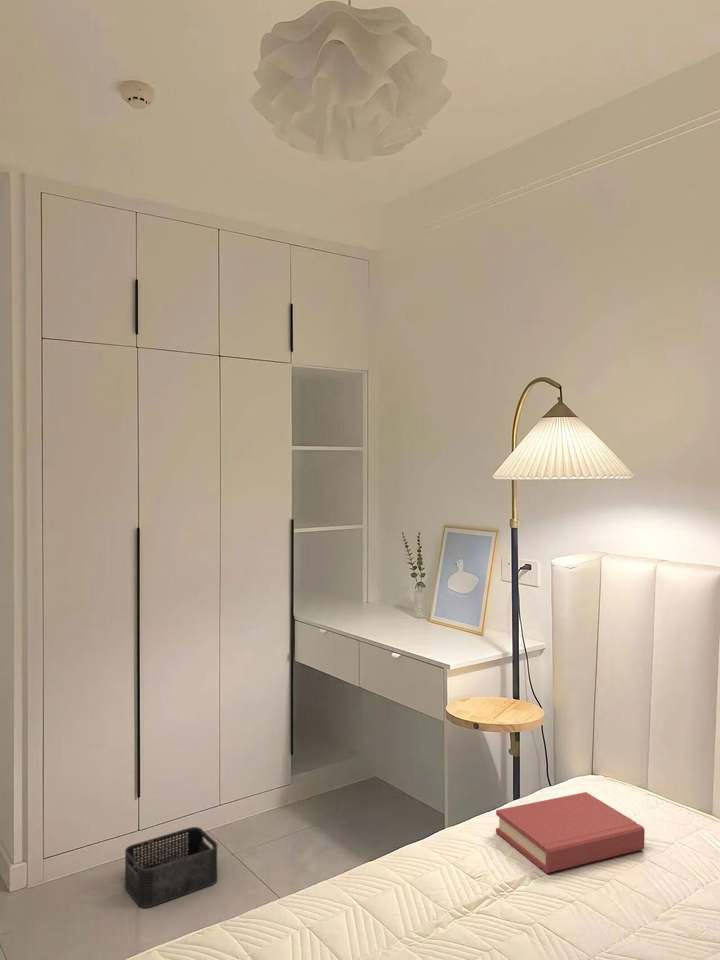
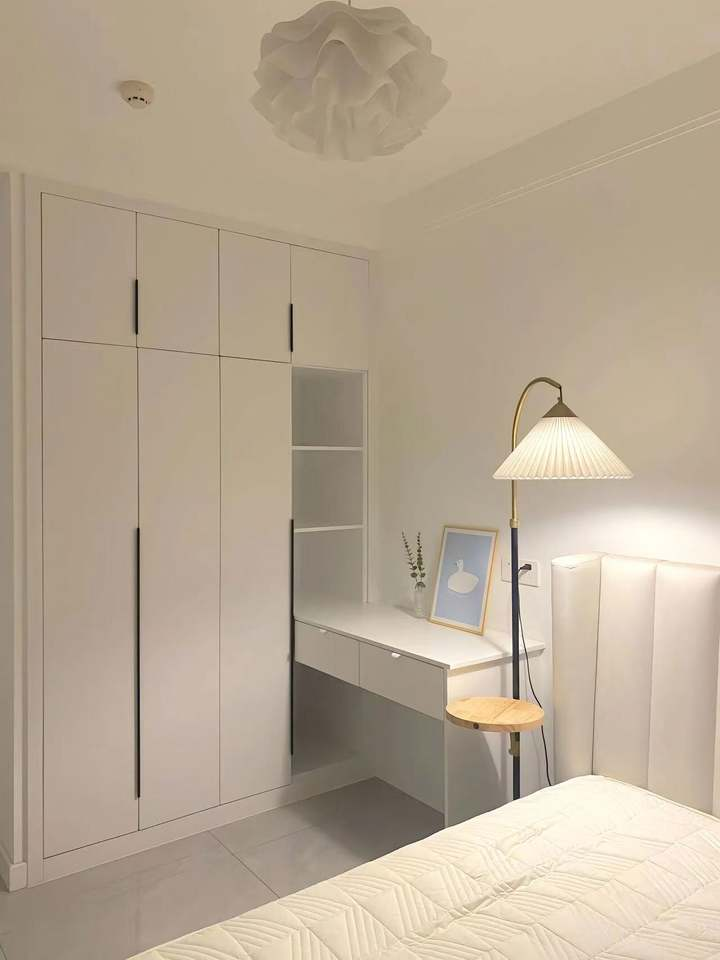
- storage bin [124,826,218,908]
- hardback book [495,791,646,874]
